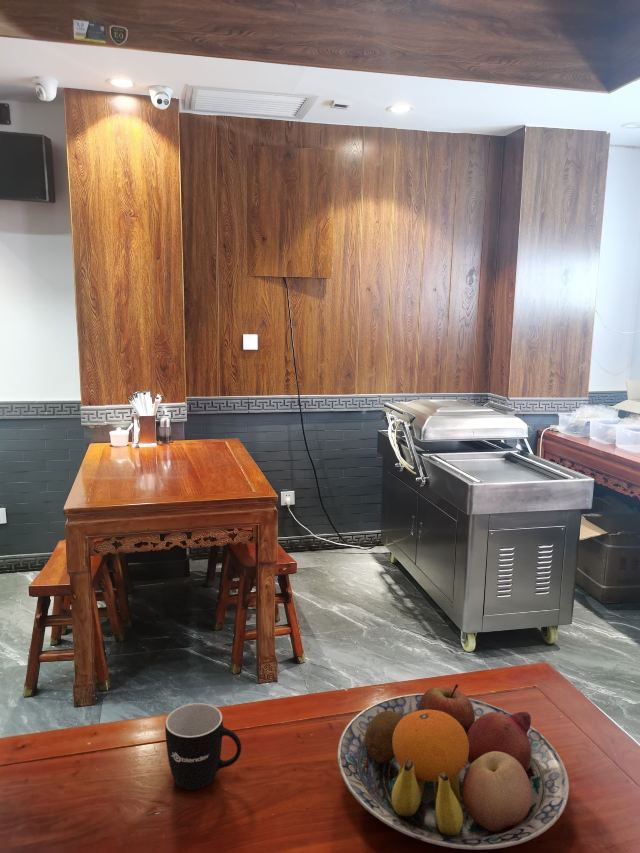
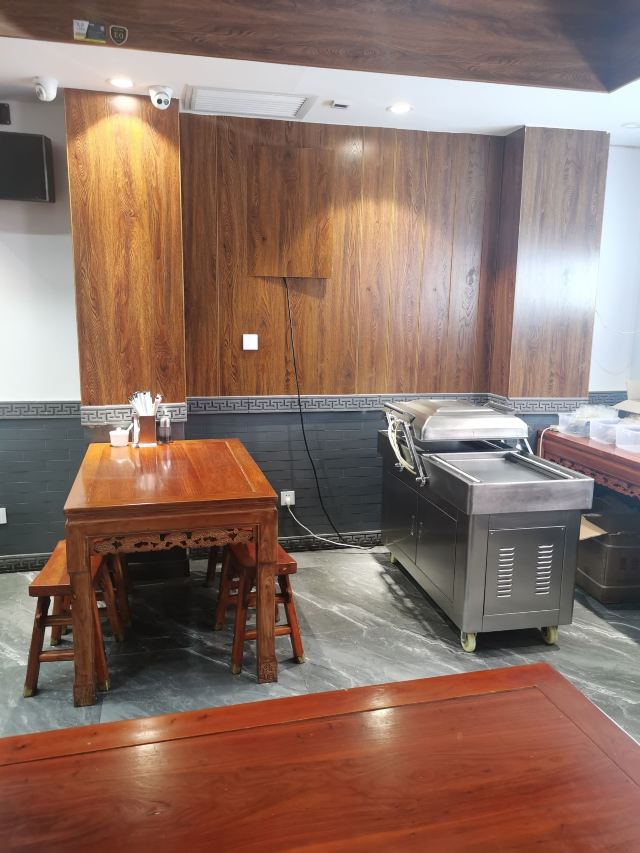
- mug [164,702,242,791]
- fruit bowl [337,683,570,851]
